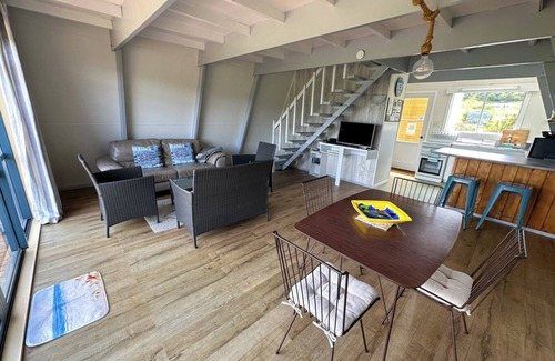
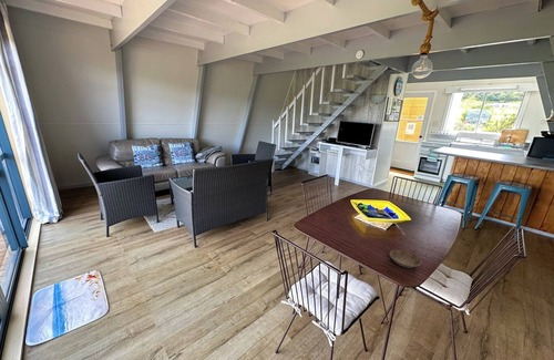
+ saucer [389,248,422,269]
